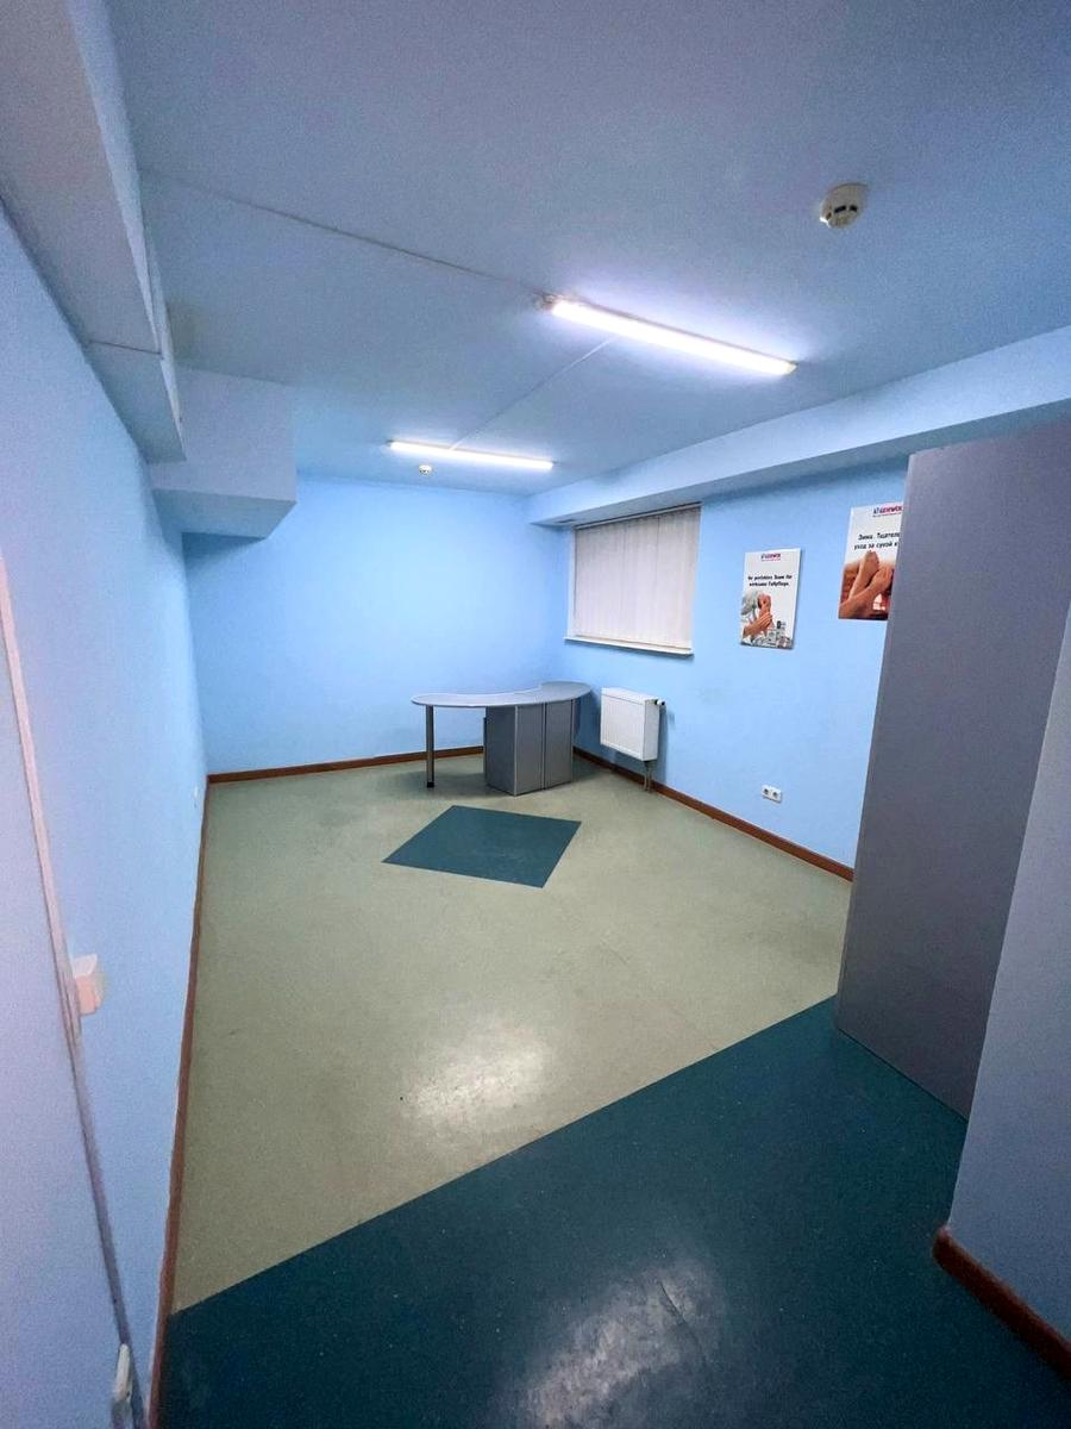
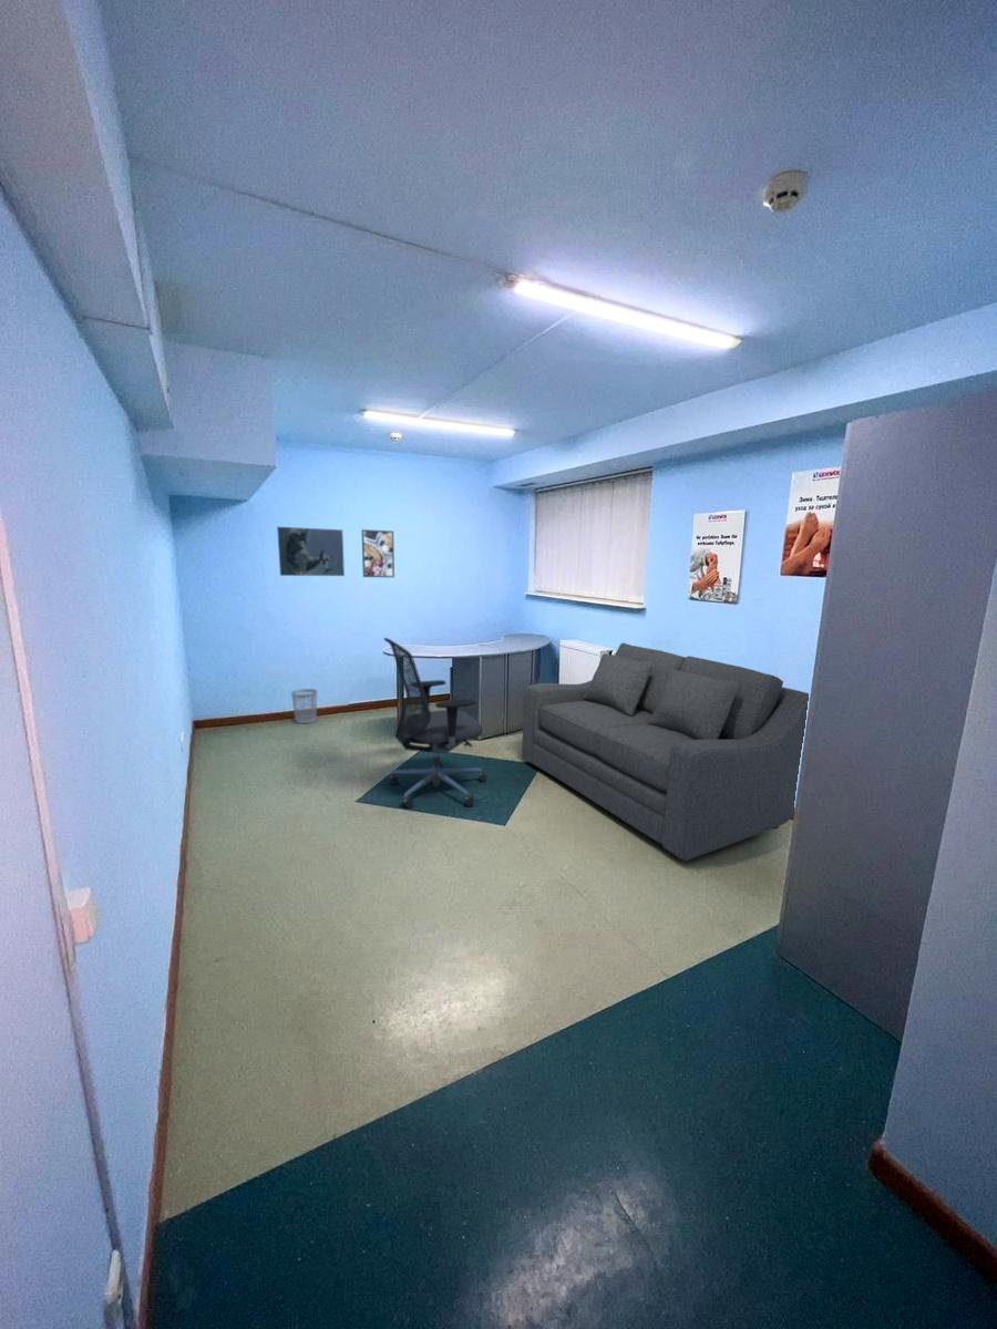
+ wastebasket [290,688,318,724]
+ office chair [383,637,489,810]
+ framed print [360,528,395,578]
+ map [276,526,346,577]
+ sofa [521,642,810,862]
